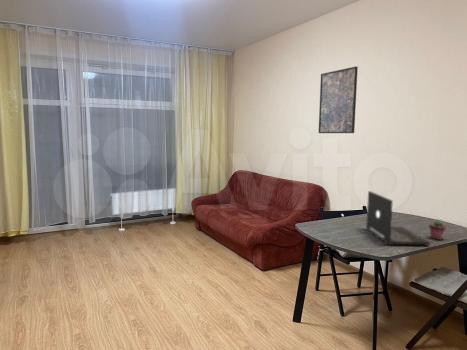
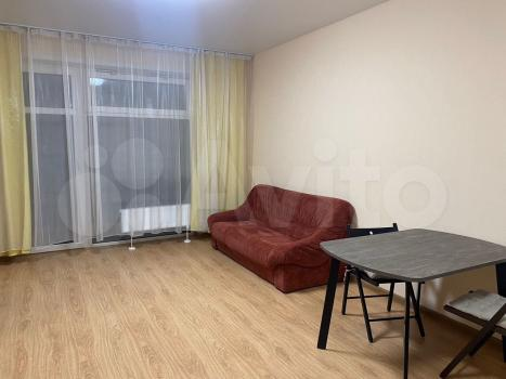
- potted succulent [428,218,447,241]
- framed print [318,65,359,134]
- laptop [365,190,432,246]
